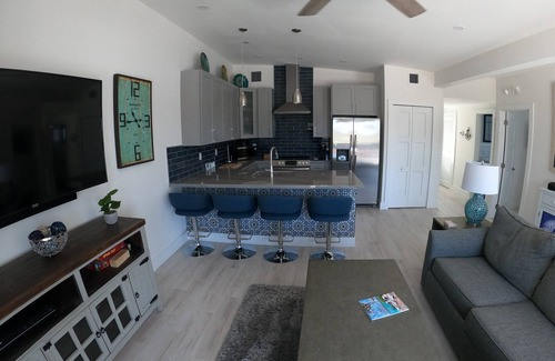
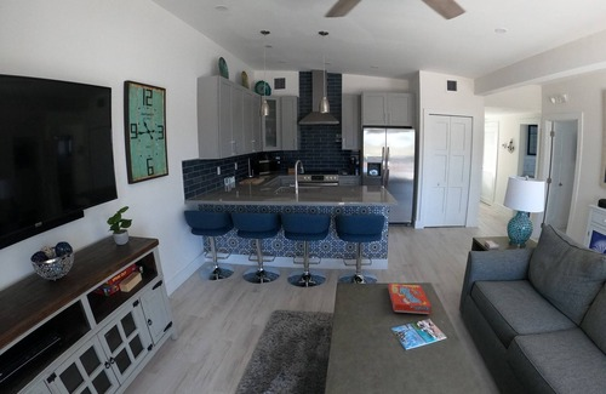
+ snack box [388,282,433,315]
